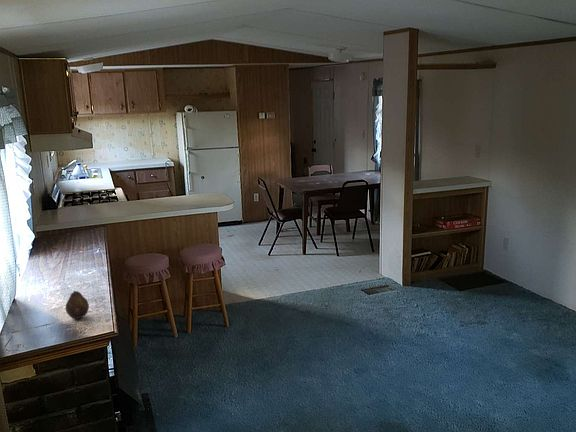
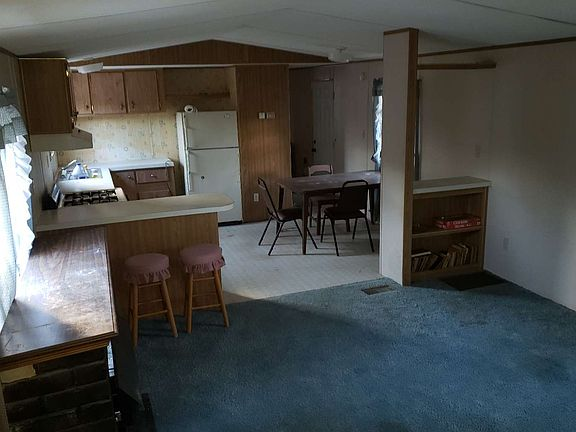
- fruit [64,290,90,320]
